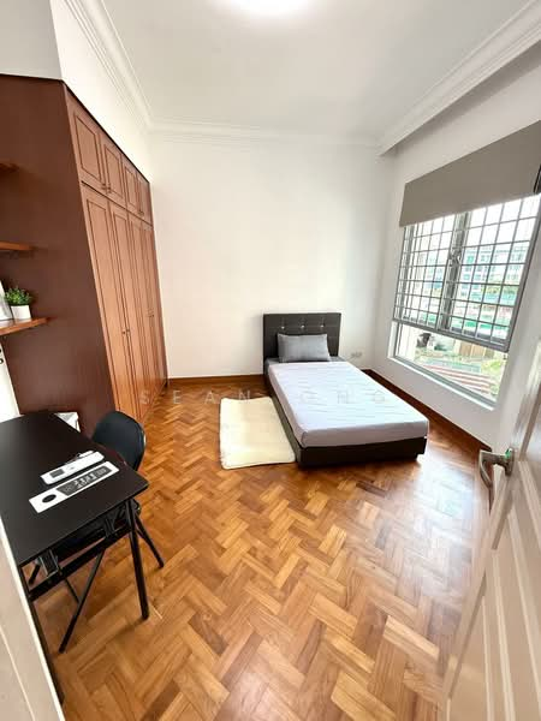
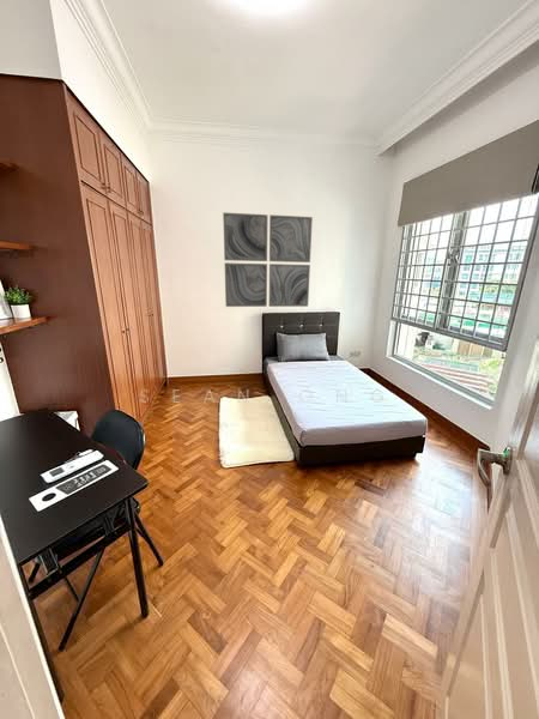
+ wall art [222,211,314,308]
